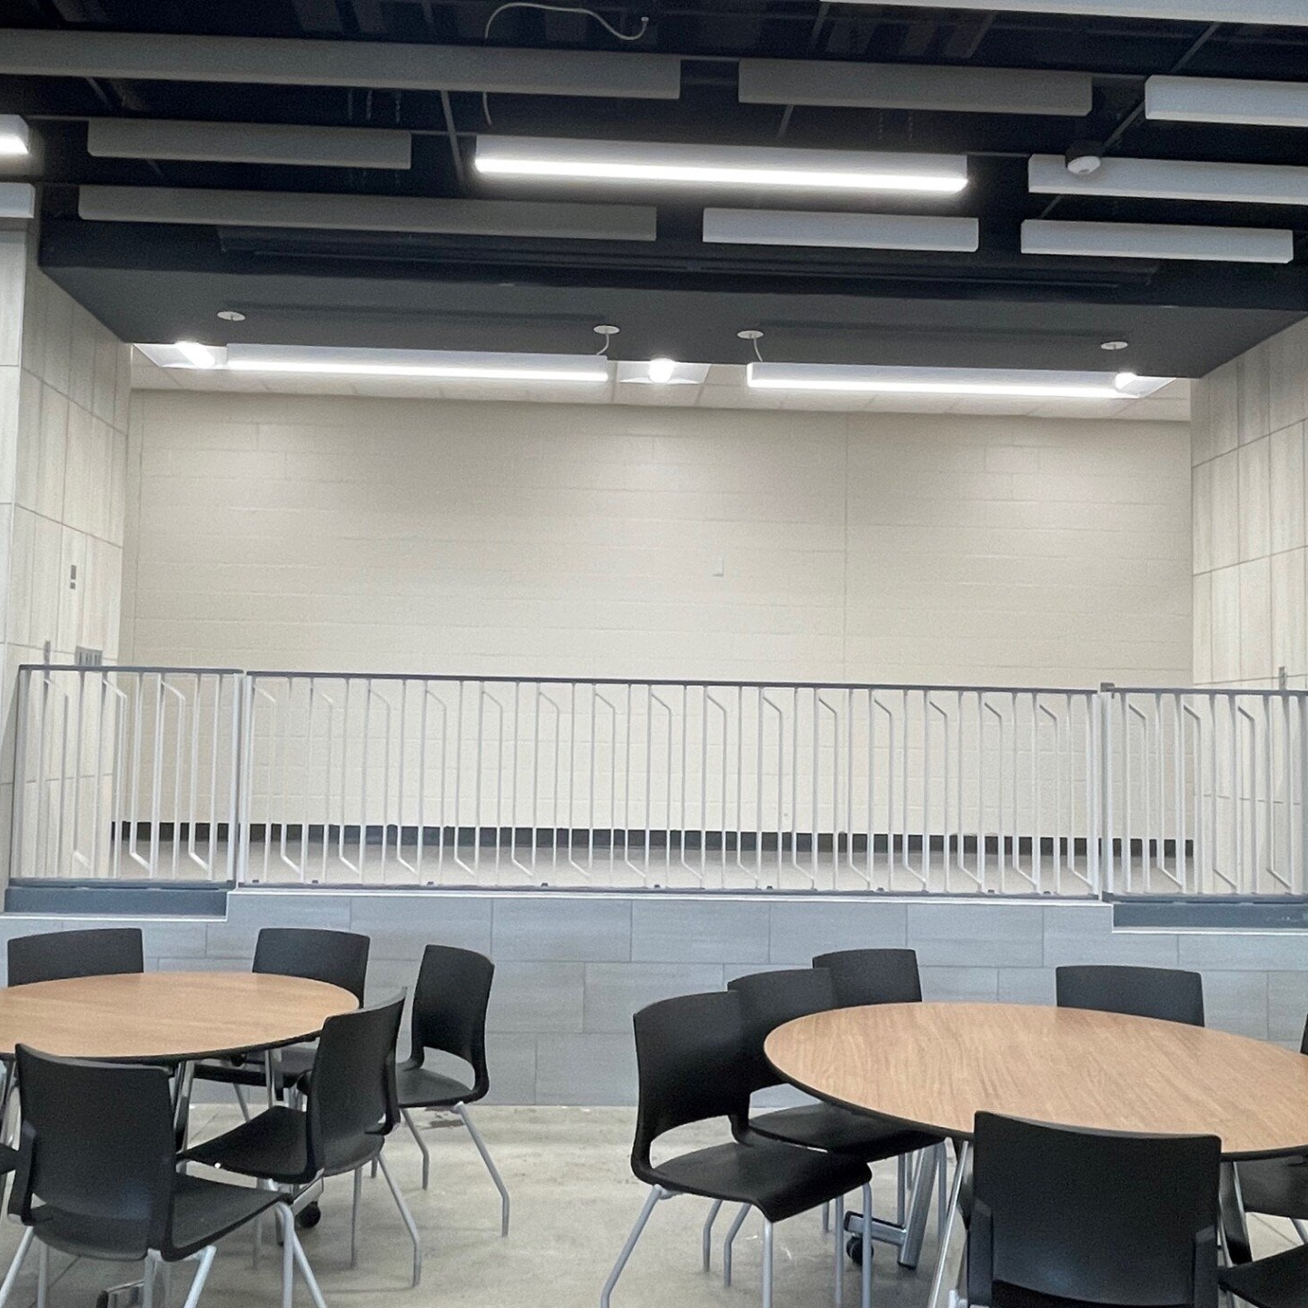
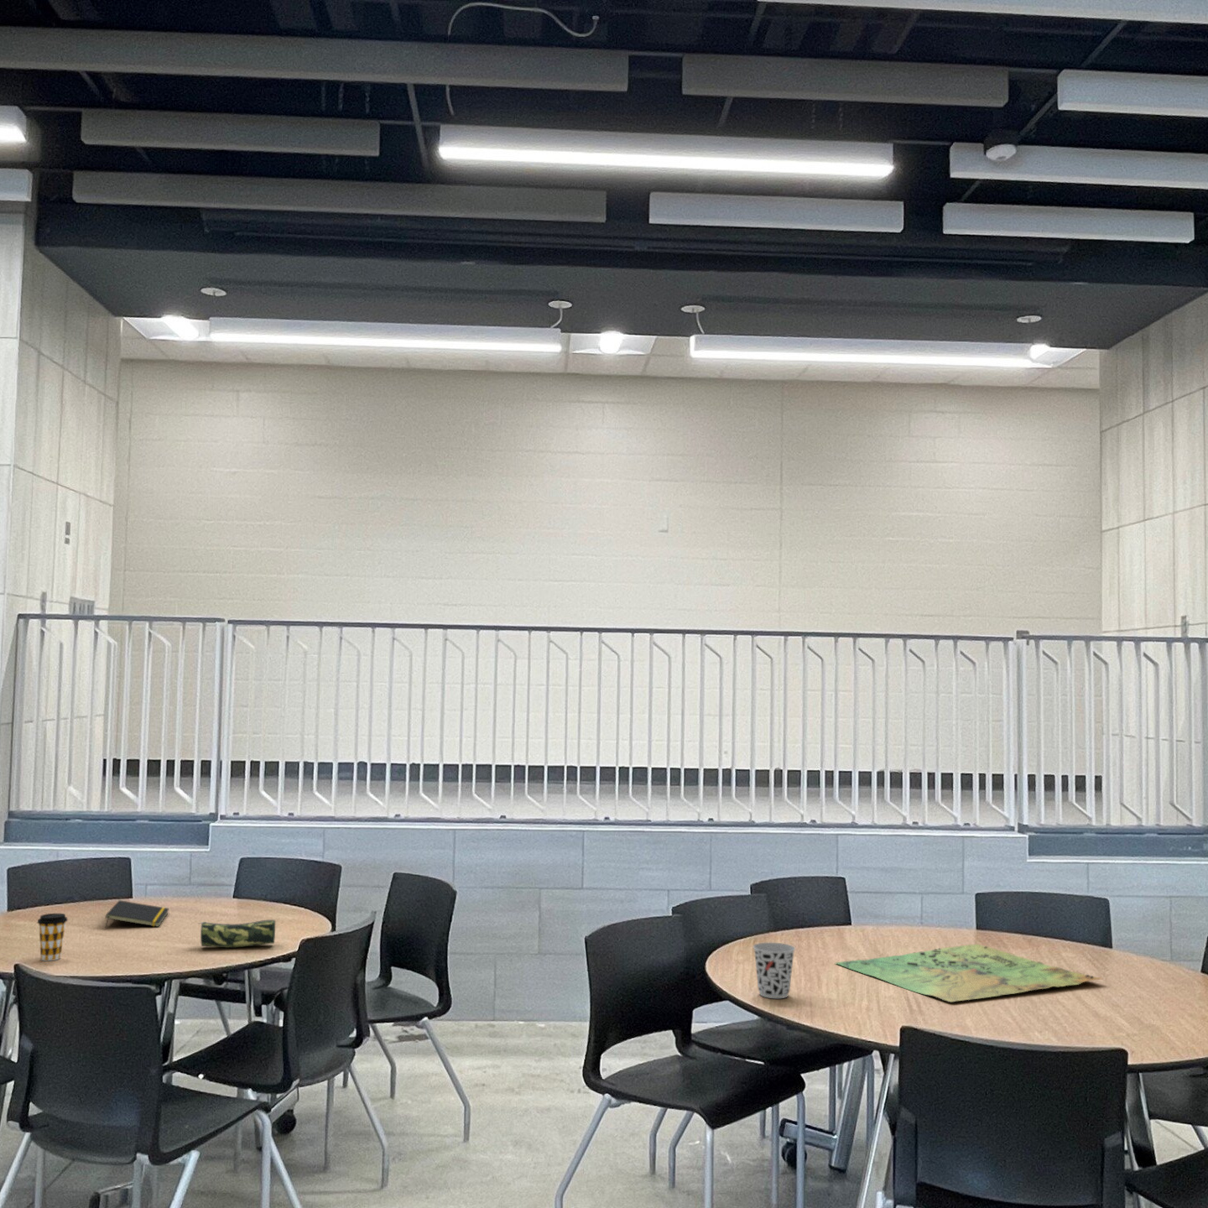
+ cup [752,941,796,999]
+ coffee cup [37,913,69,961]
+ board game [834,944,1103,1002]
+ notepad [104,899,170,929]
+ pencil case [198,918,275,949]
